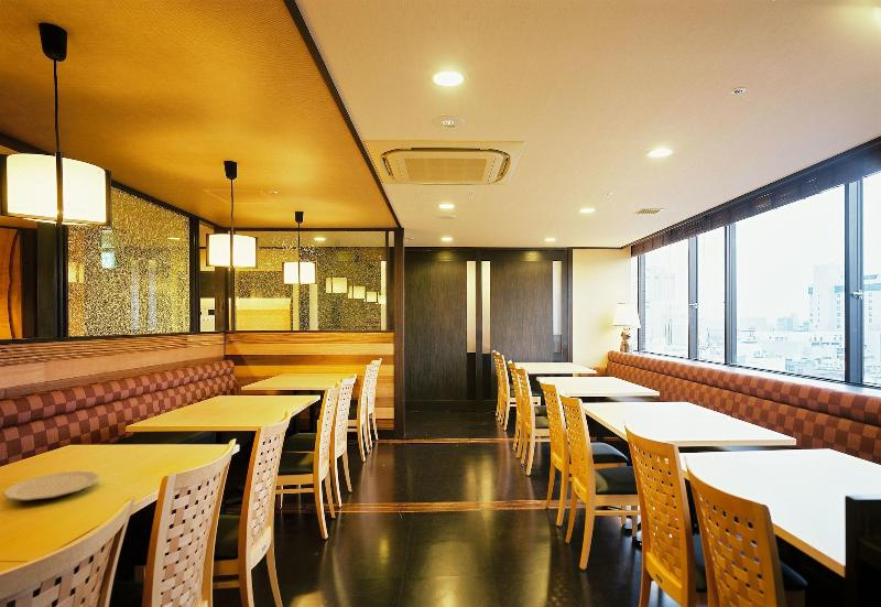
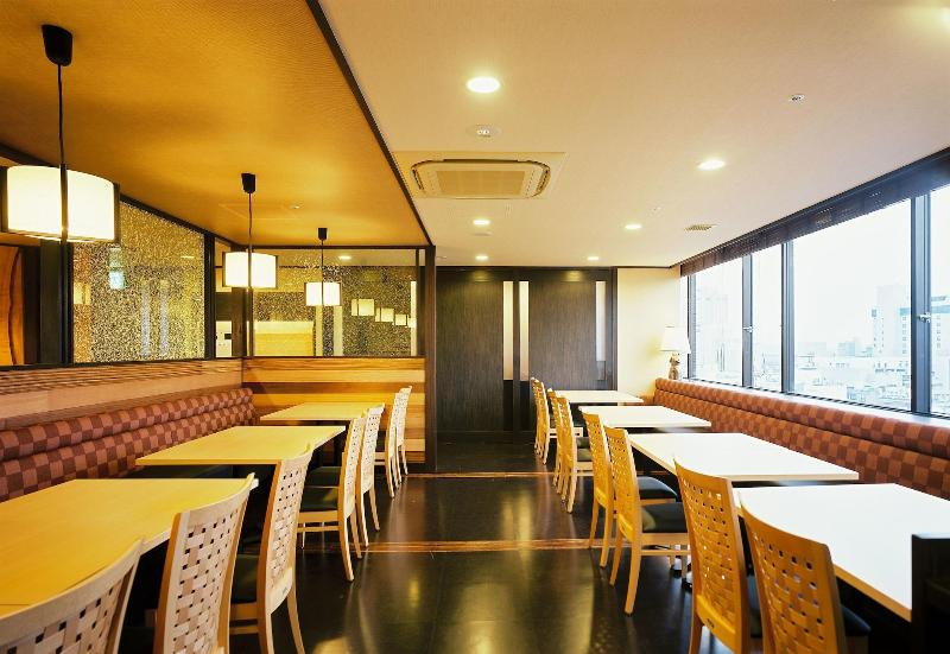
- plate [2,470,100,501]
